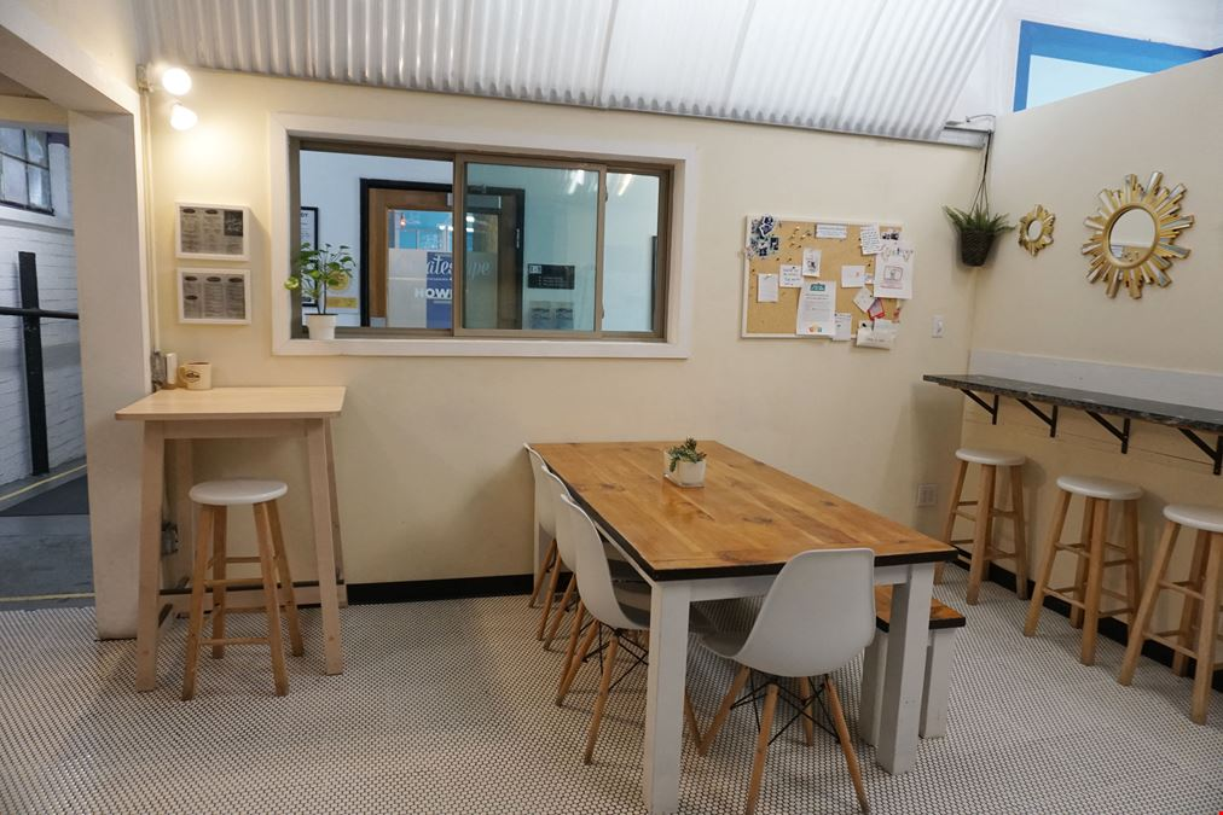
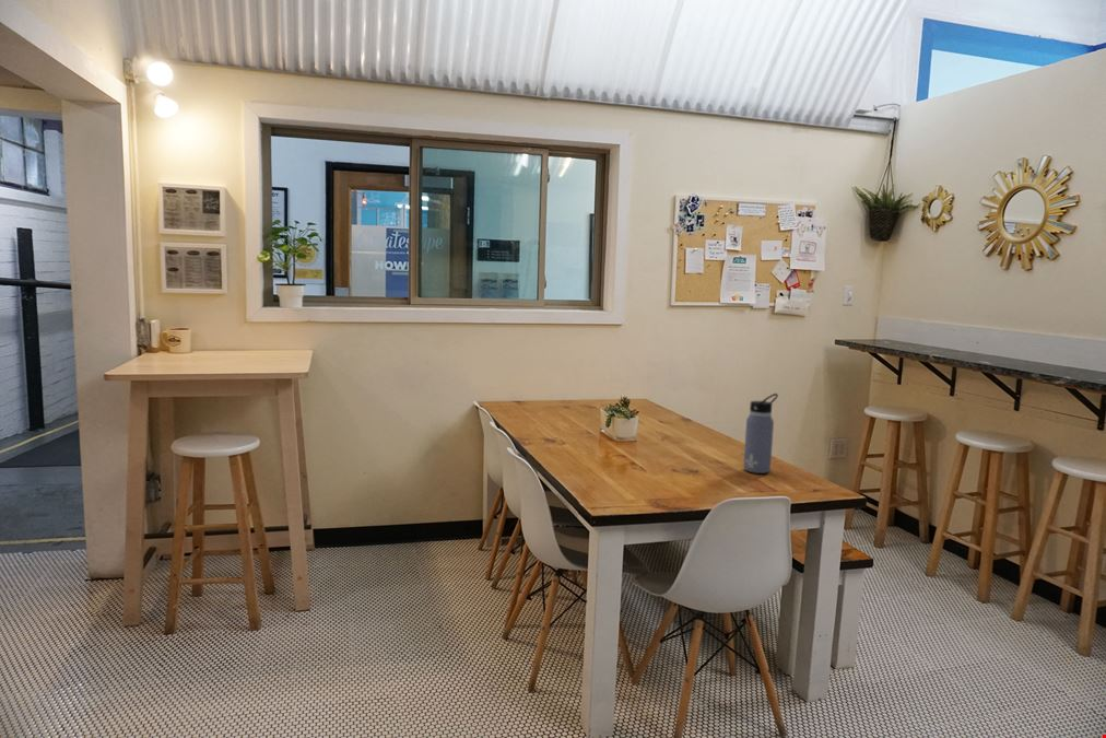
+ water bottle [742,393,779,475]
